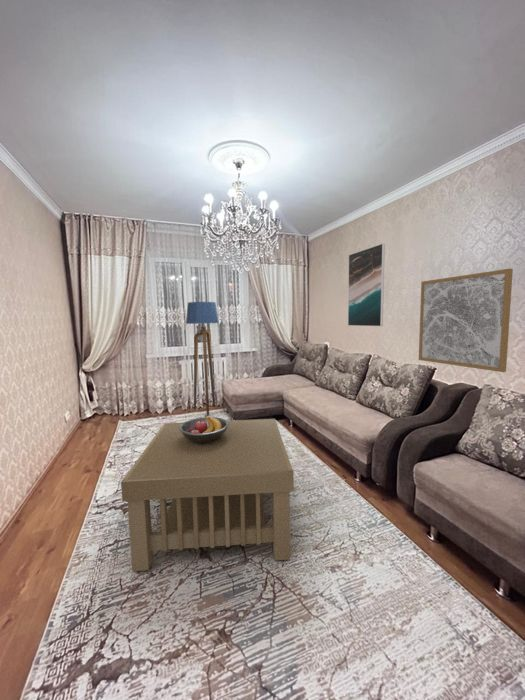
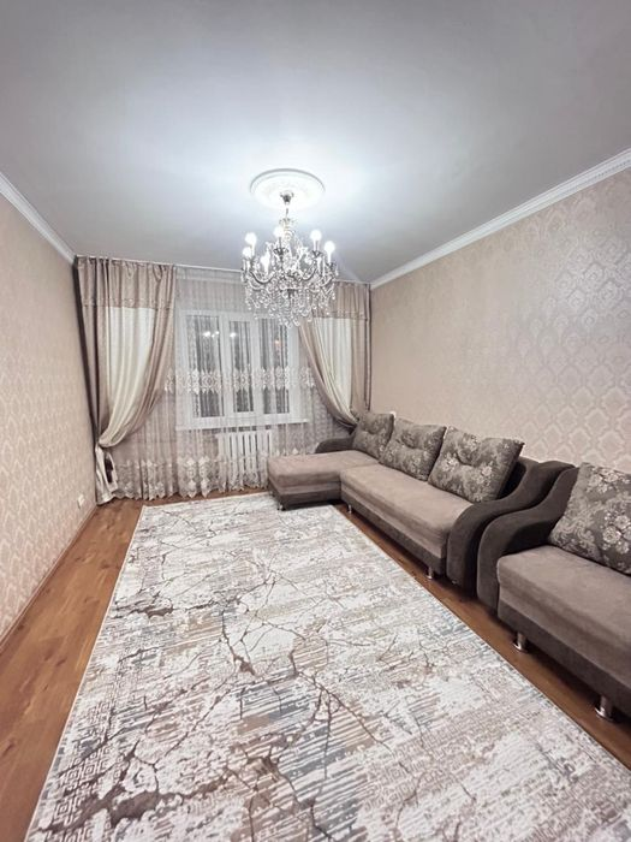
- fruit bowl [179,414,229,443]
- wall art [418,268,514,373]
- coffee table [120,418,295,572]
- floor lamp [185,301,220,416]
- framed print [347,243,386,327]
